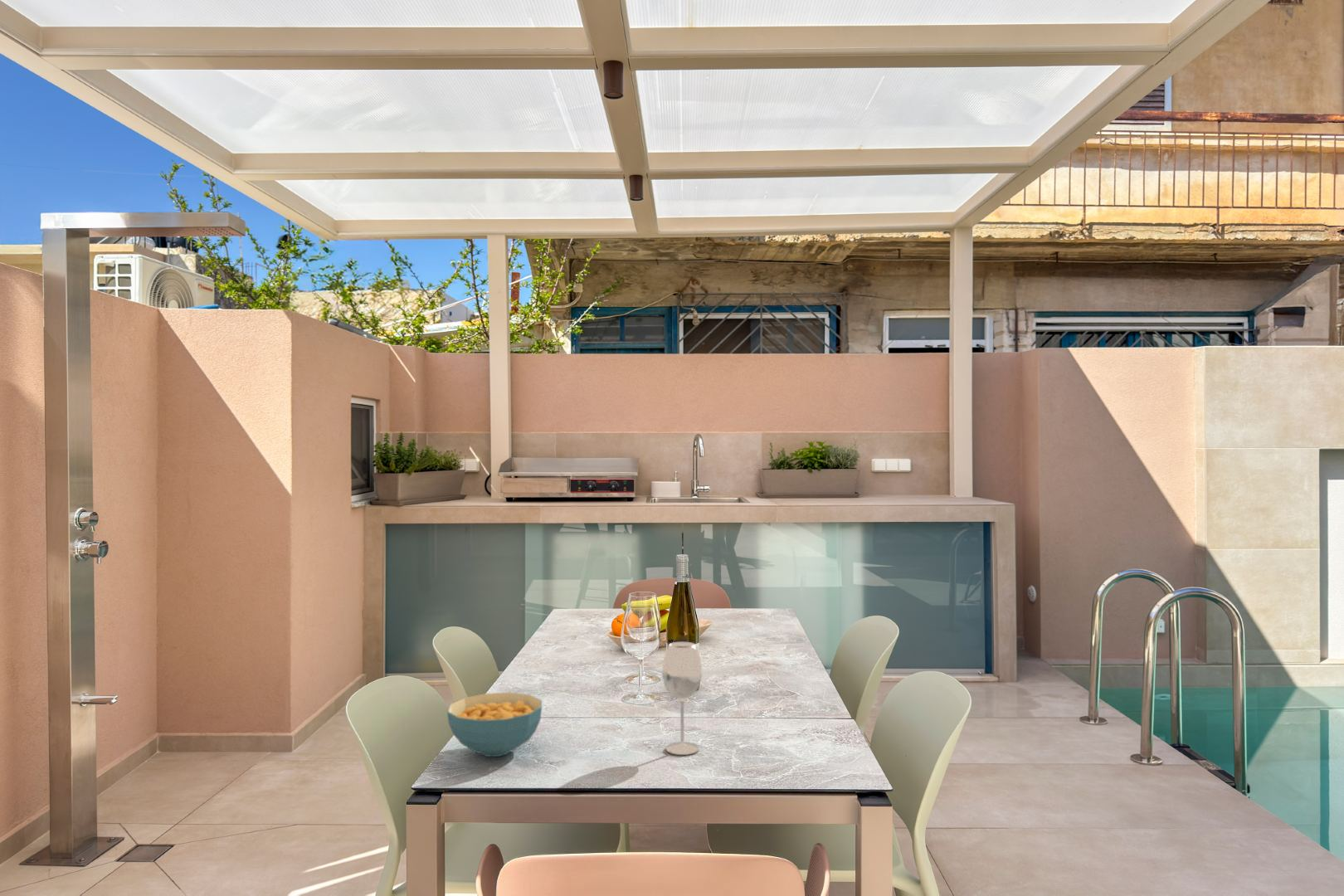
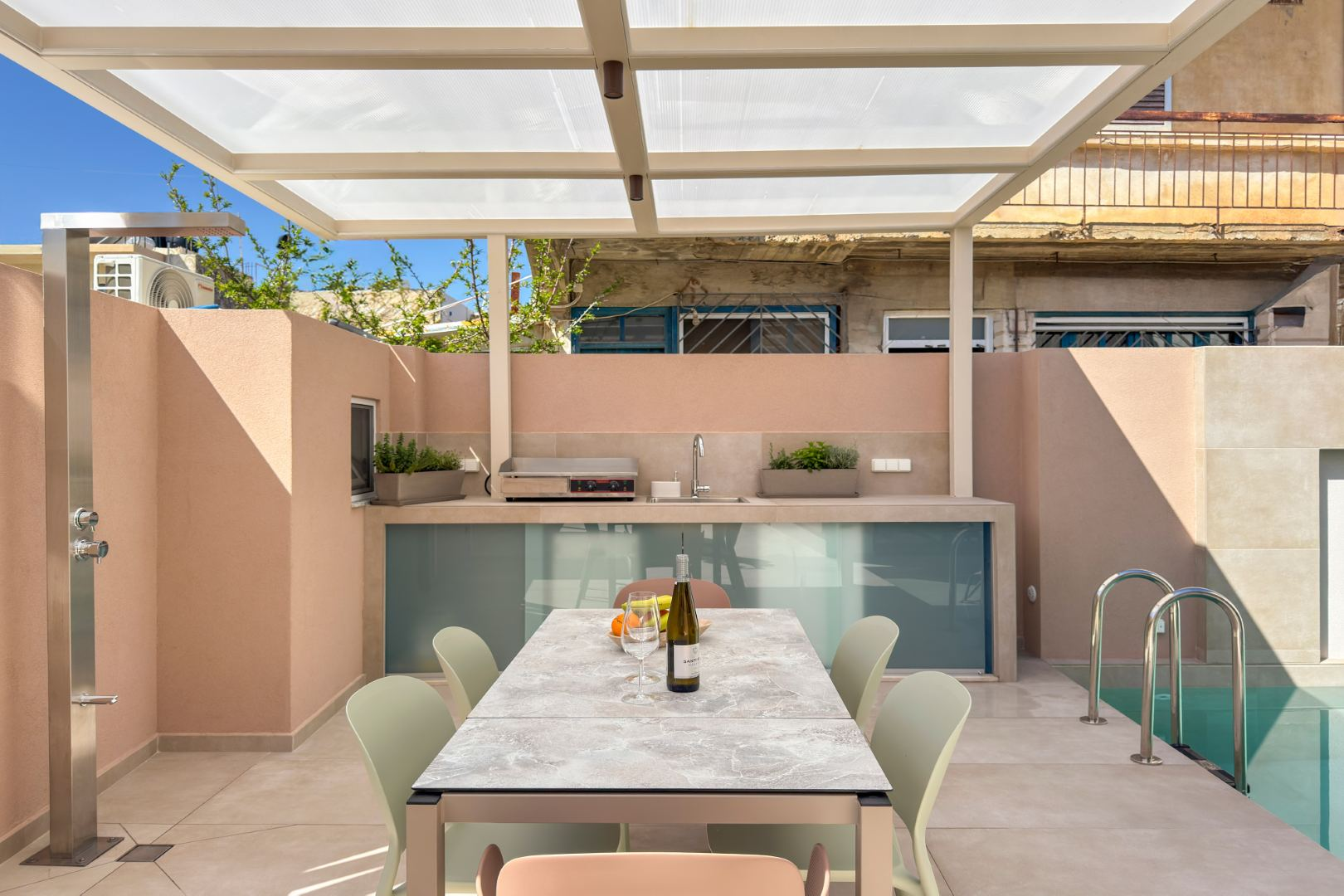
- wineglass [661,641,703,756]
- cereal bowl [446,692,543,757]
